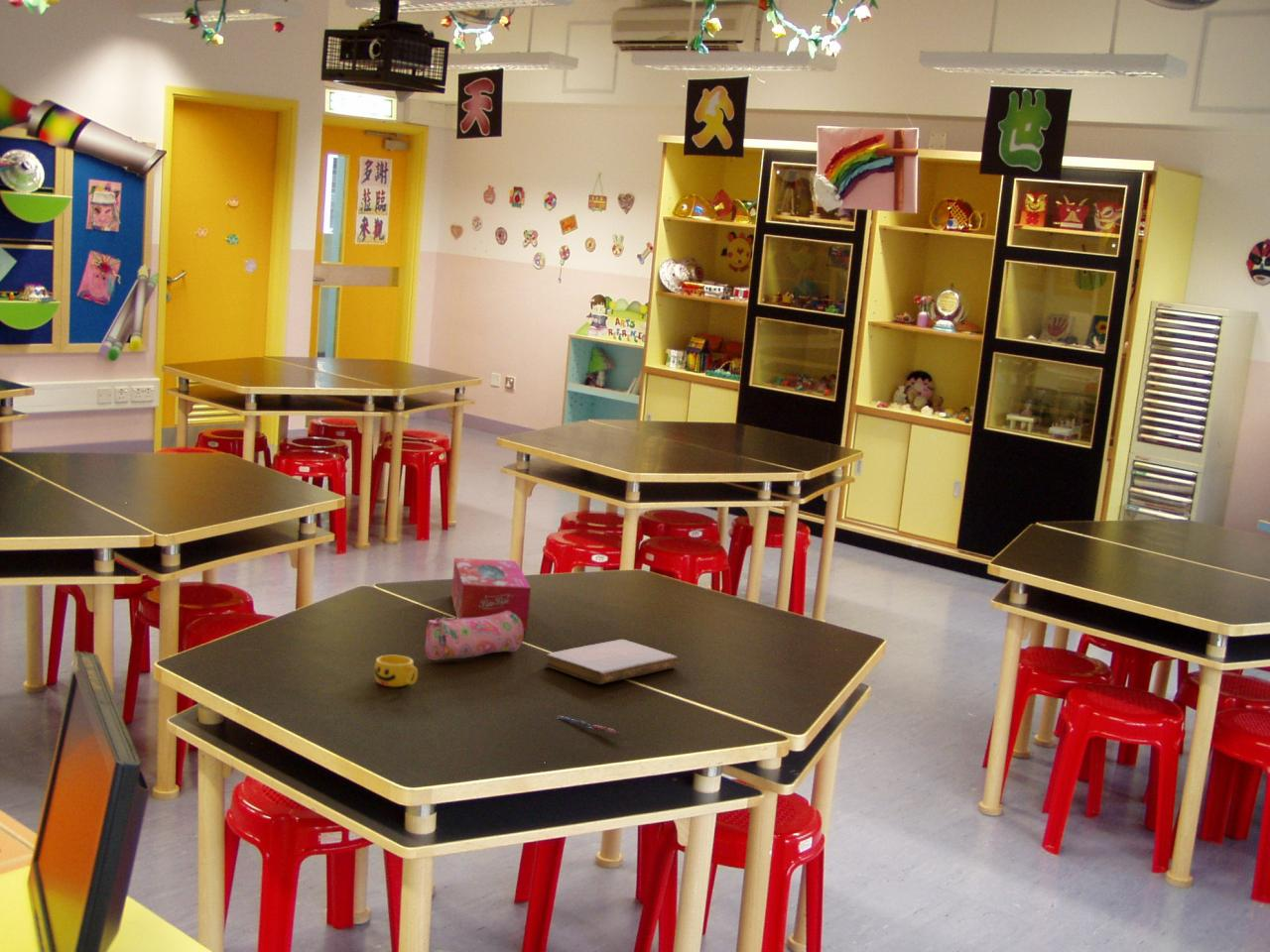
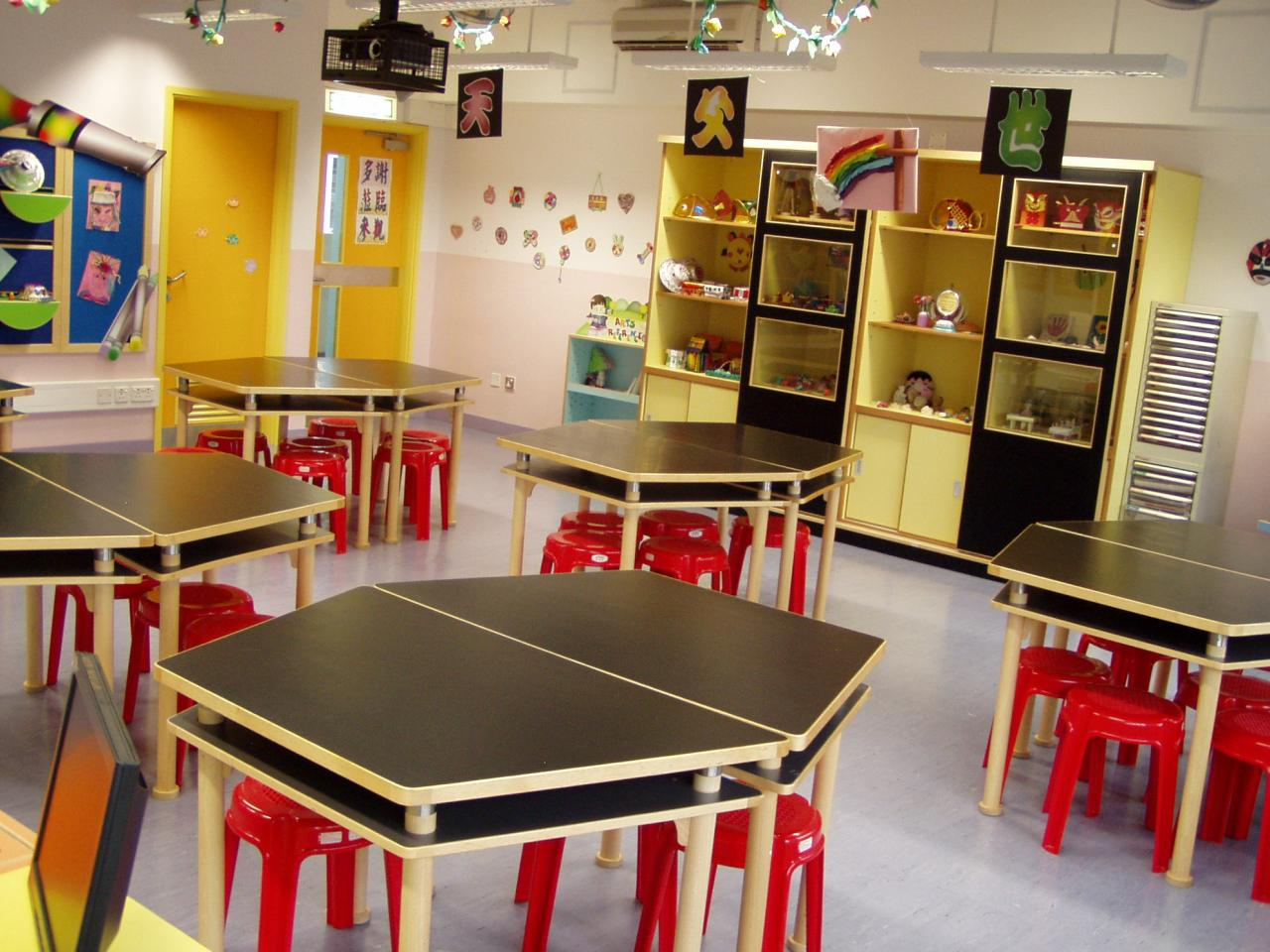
- tissue box [450,557,532,632]
- notebook [544,639,680,685]
- cup [373,654,419,688]
- pencil case [424,611,525,661]
- pen [557,715,619,736]
